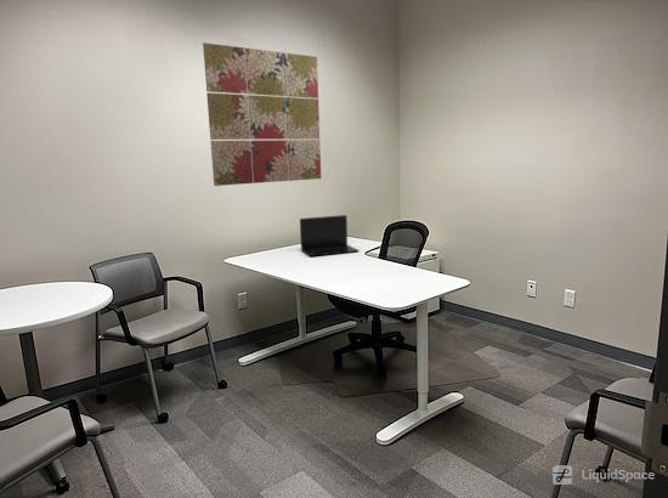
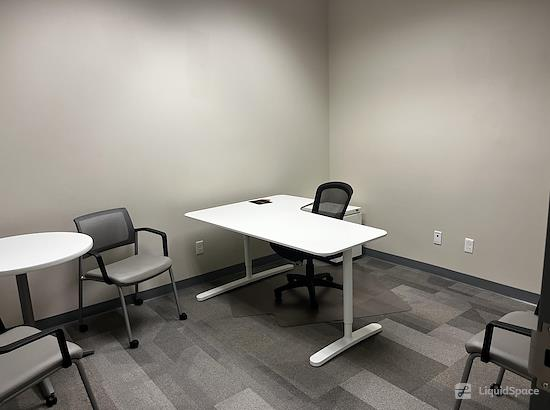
- laptop [299,214,361,258]
- wall art [202,41,322,187]
